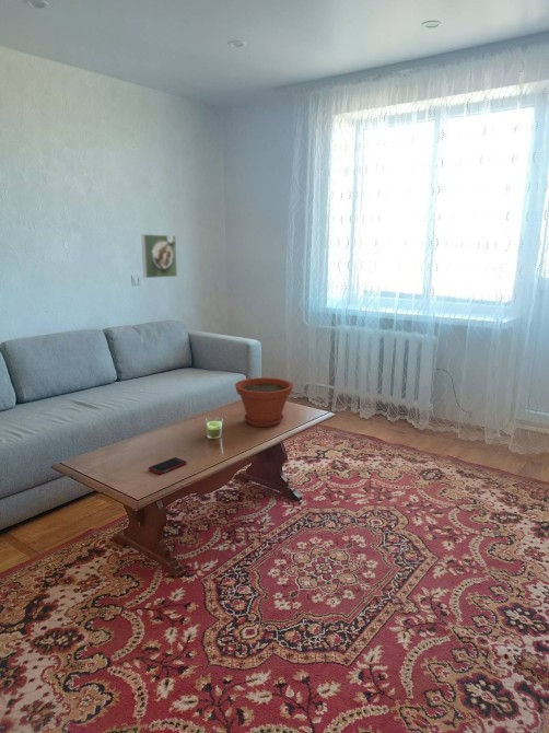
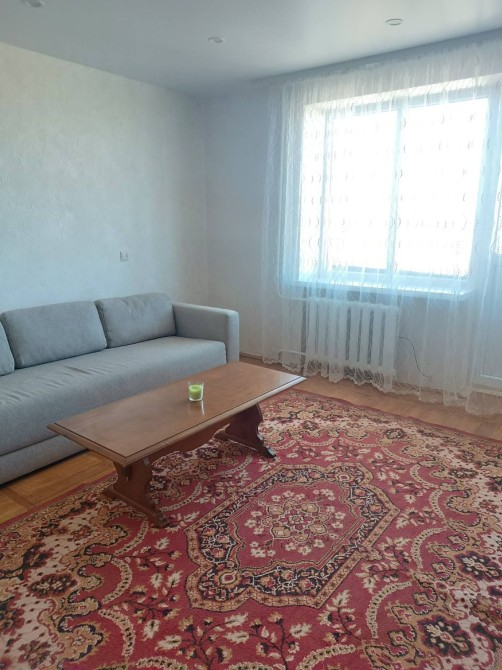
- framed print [140,233,178,279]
- cell phone [148,456,188,476]
- plant pot [234,376,294,428]
